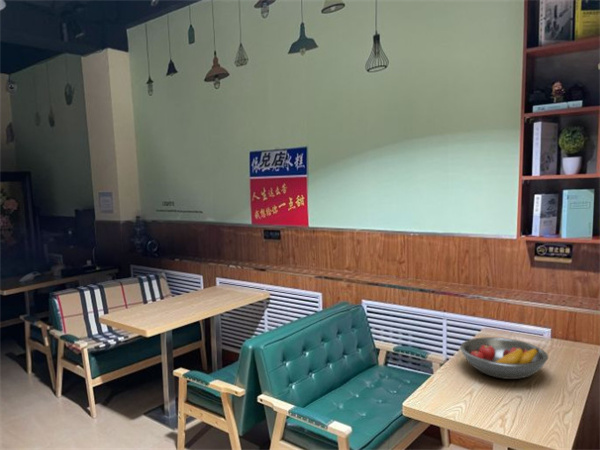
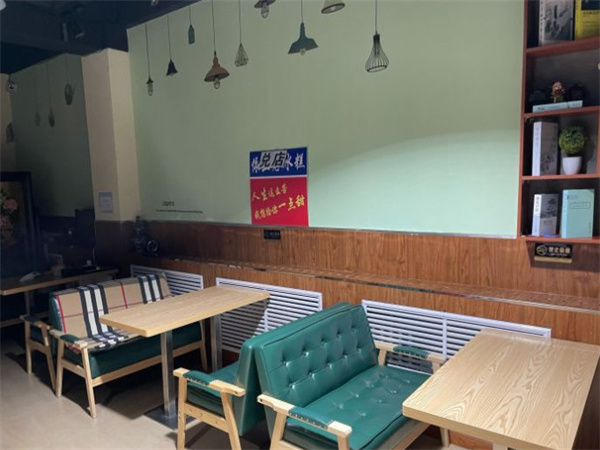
- fruit bowl [459,336,549,380]
